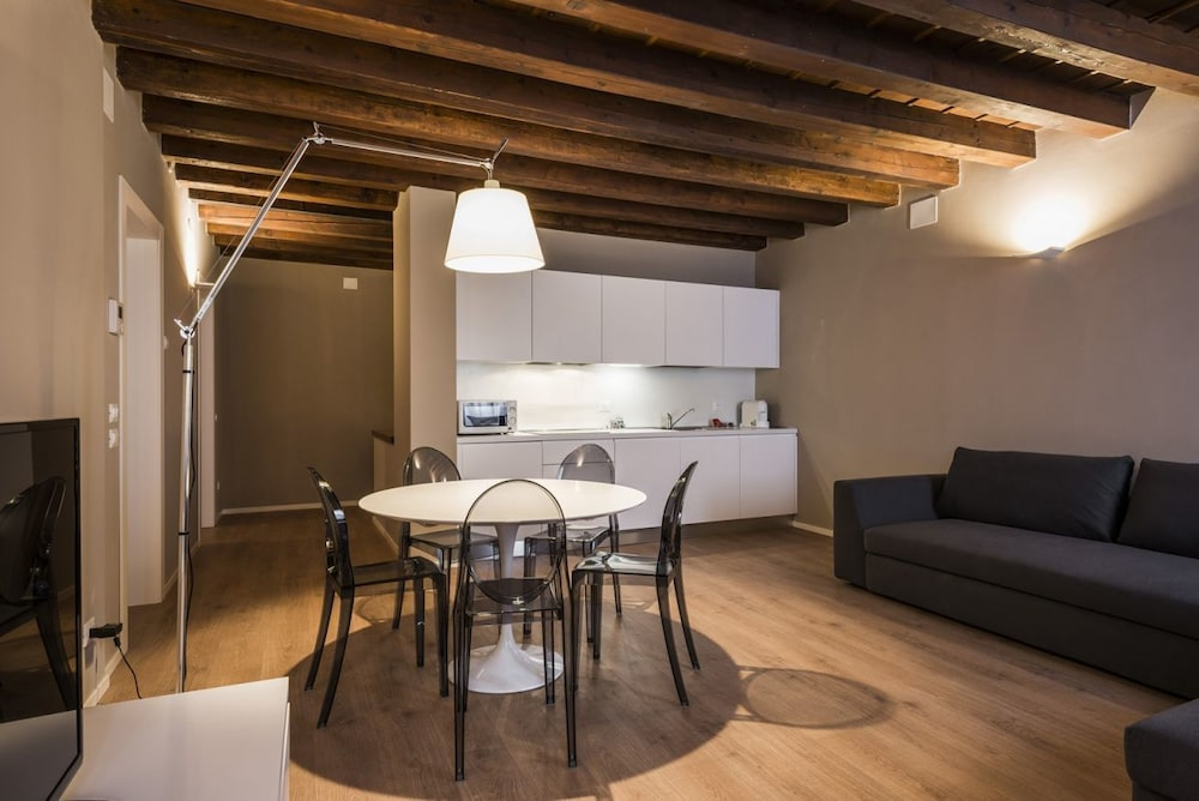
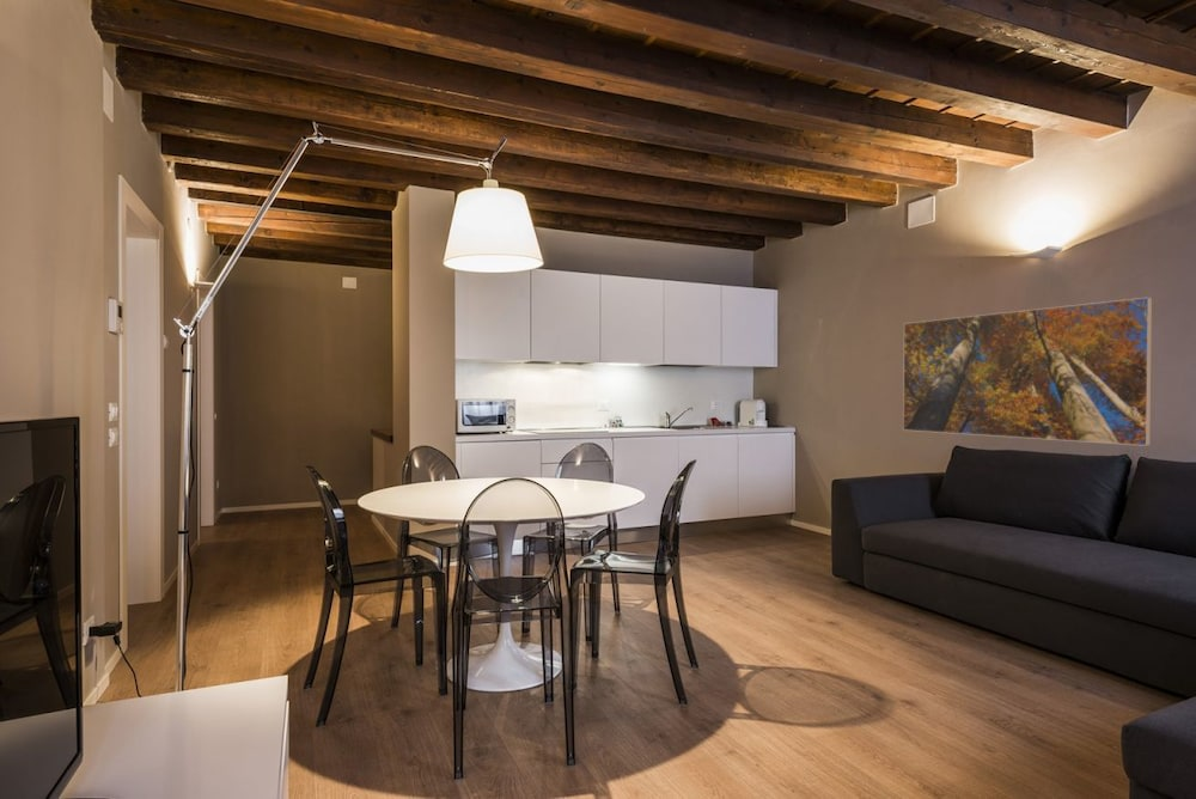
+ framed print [902,295,1153,447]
